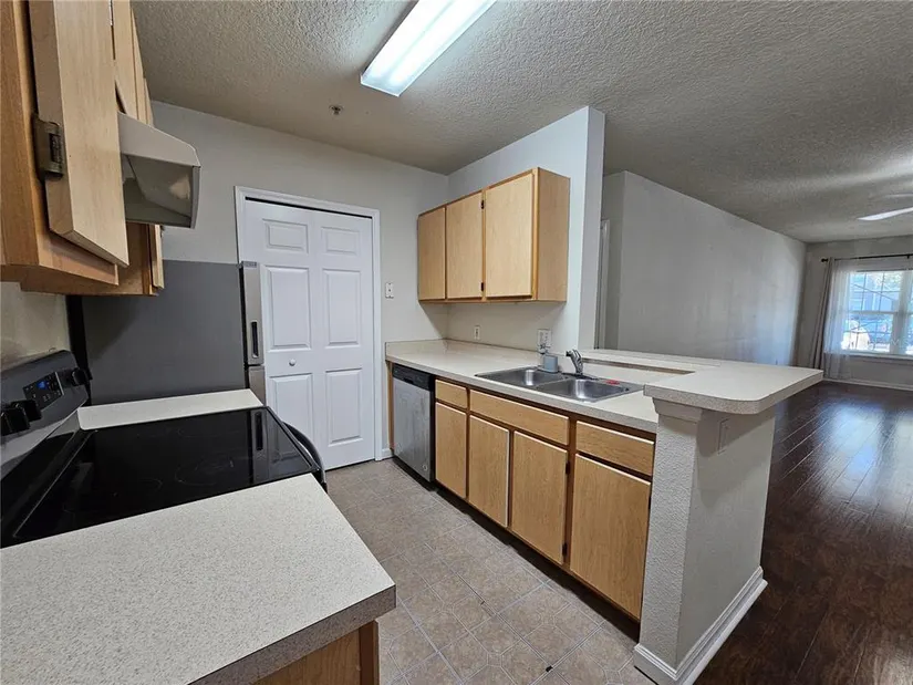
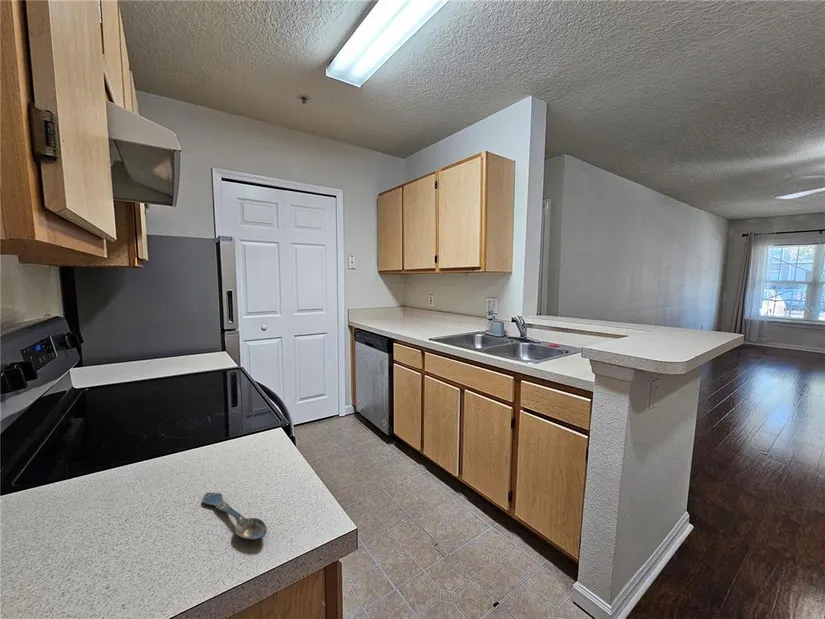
+ spoon [201,492,267,541]
